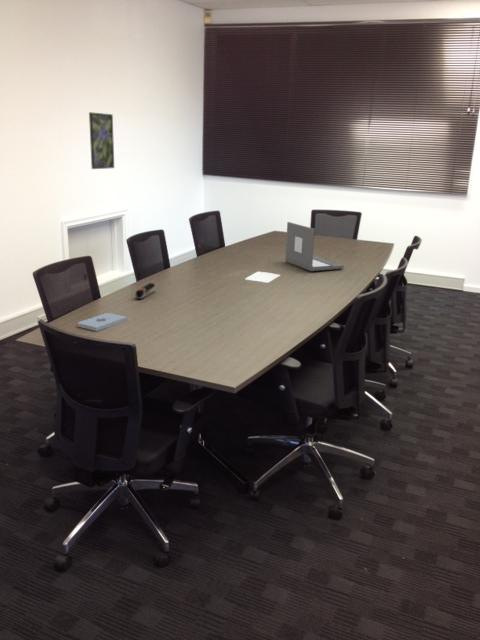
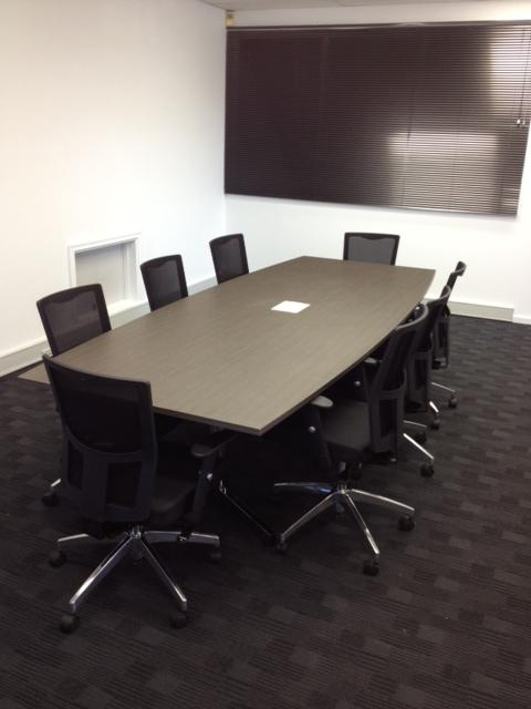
- stapler [134,282,156,300]
- laptop [284,221,345,272]
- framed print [88,111,115,170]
- notepad [77,312,128,332]
